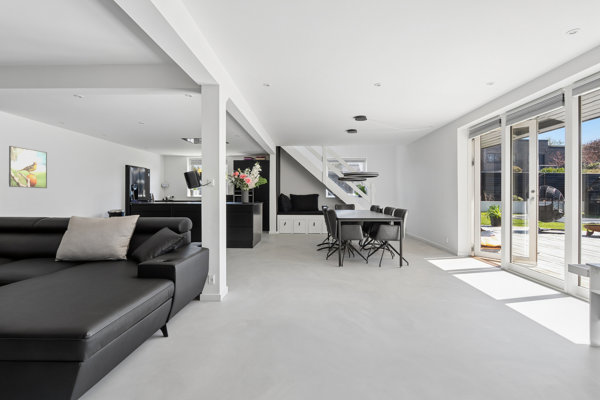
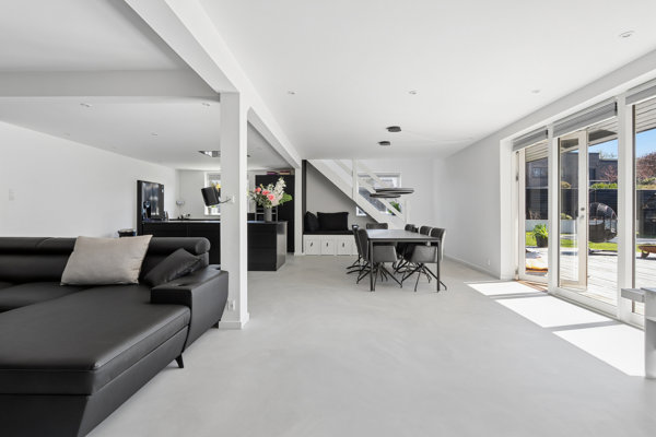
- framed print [8,145,48,189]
